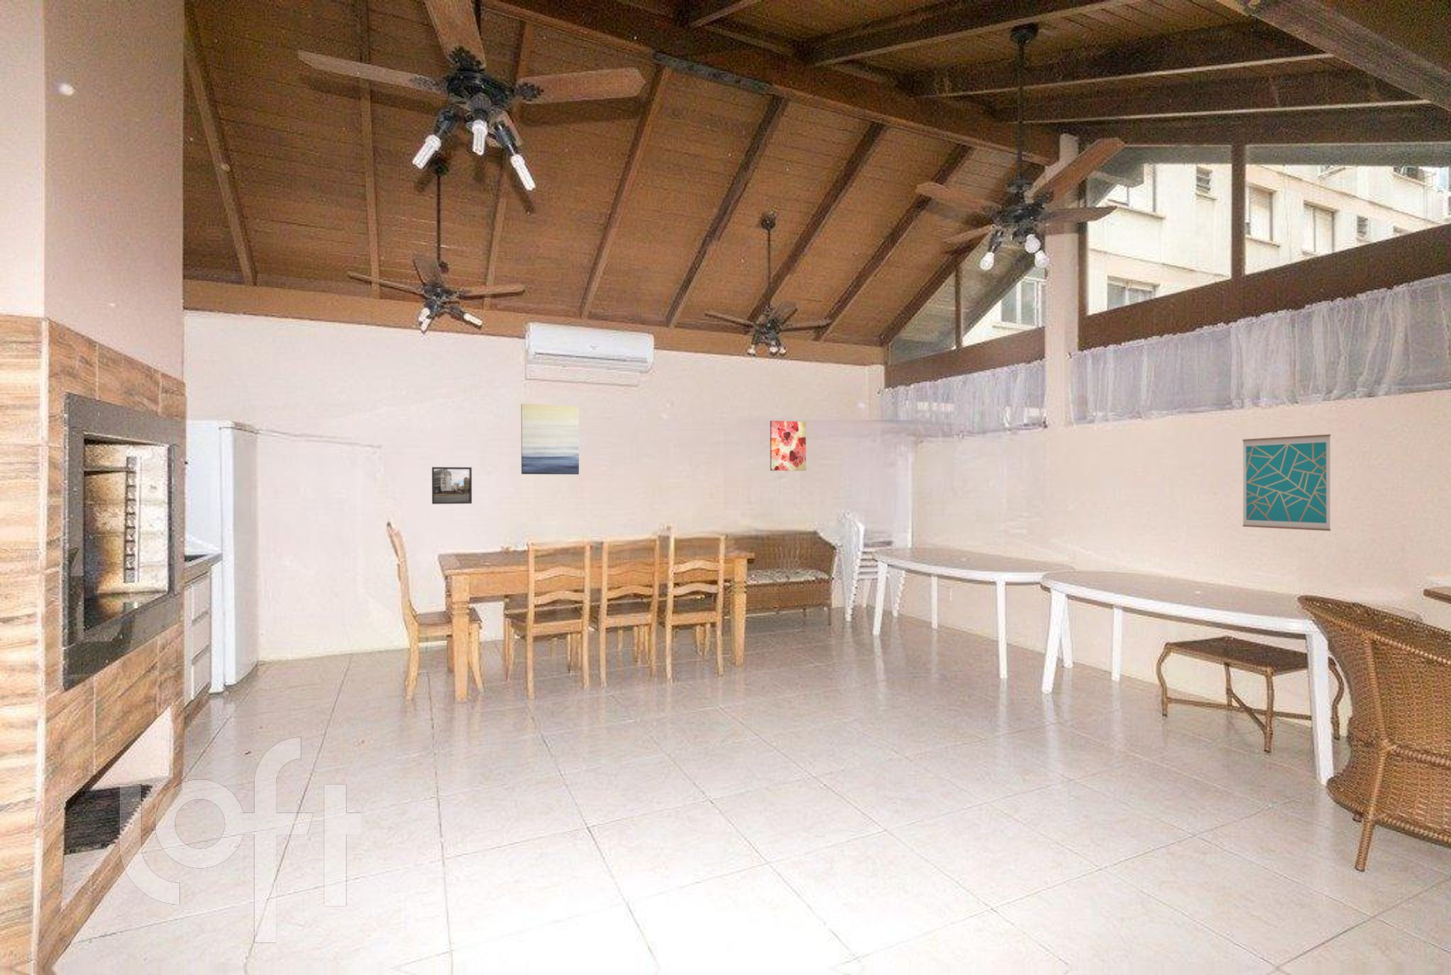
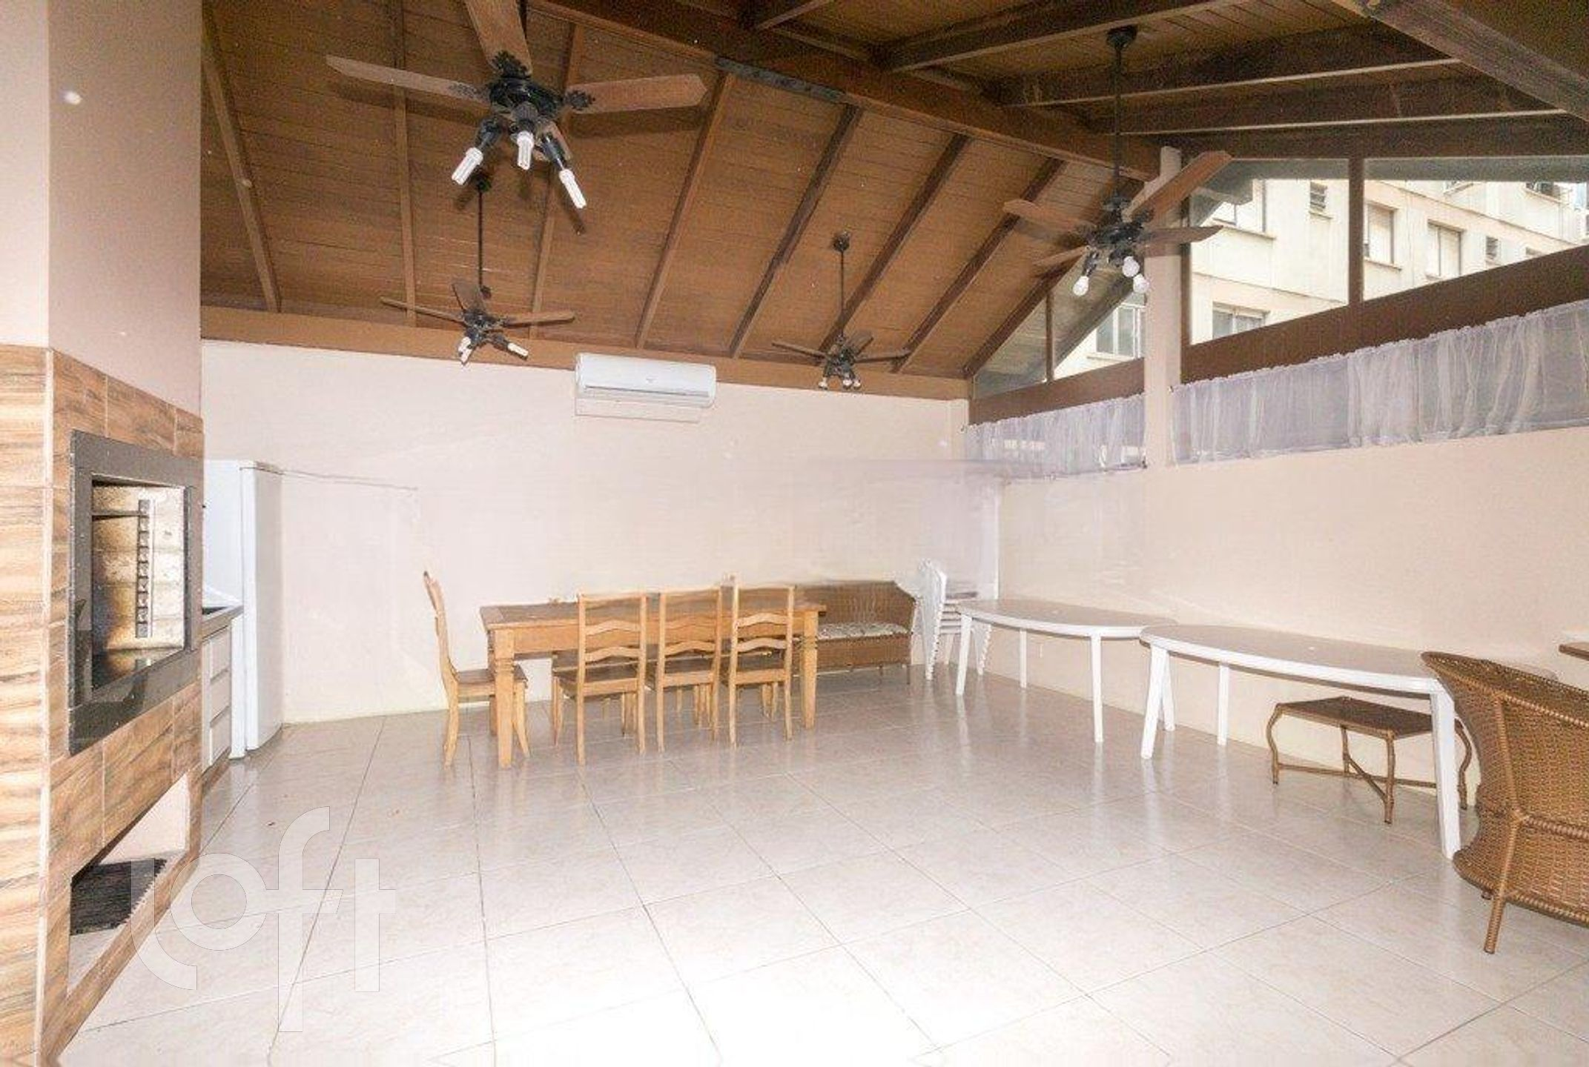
- wall art [521,403,580,476]
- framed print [432,467,472,505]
- wall art [769,420,806,471]
- wall art [1242,433,1331,531]
